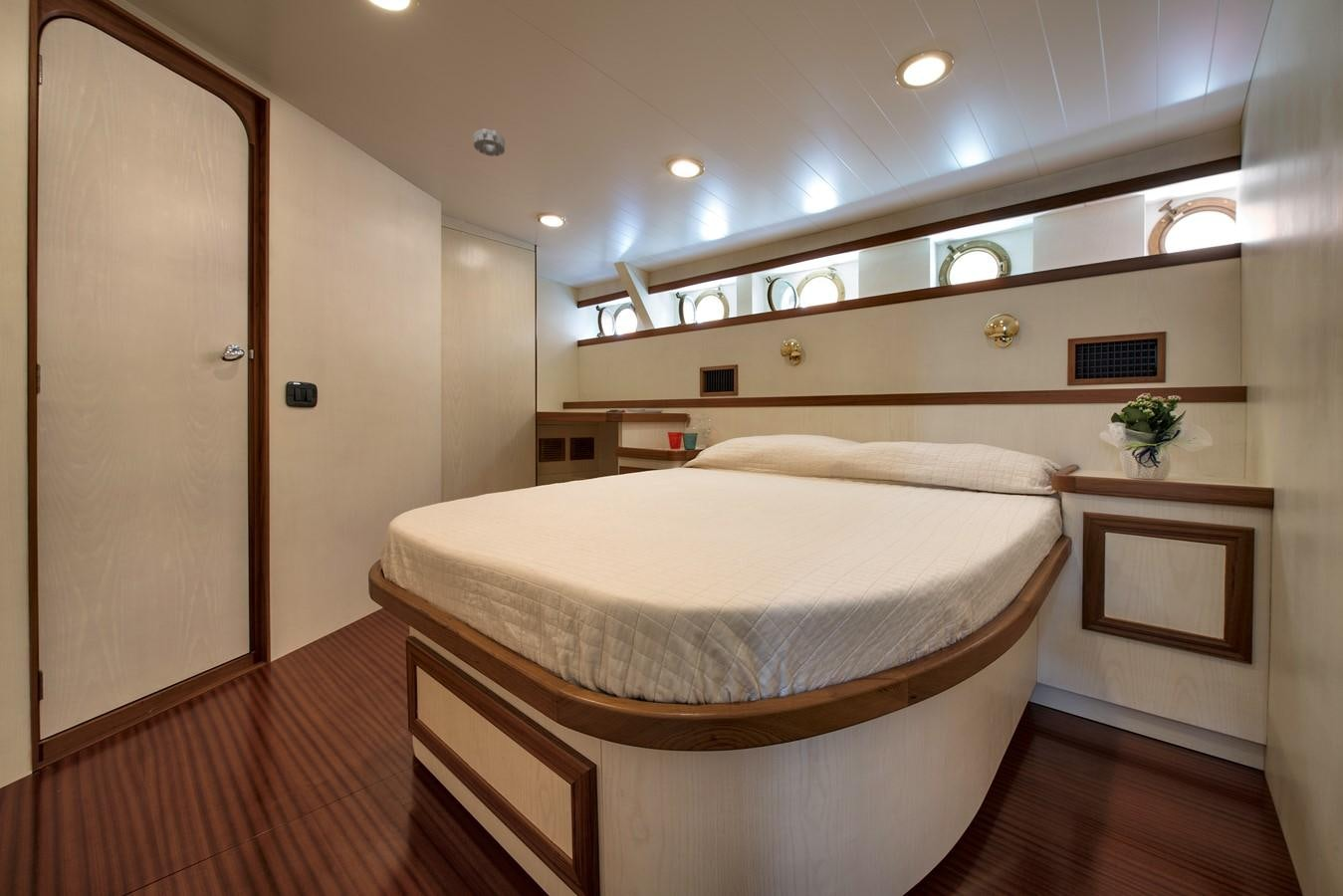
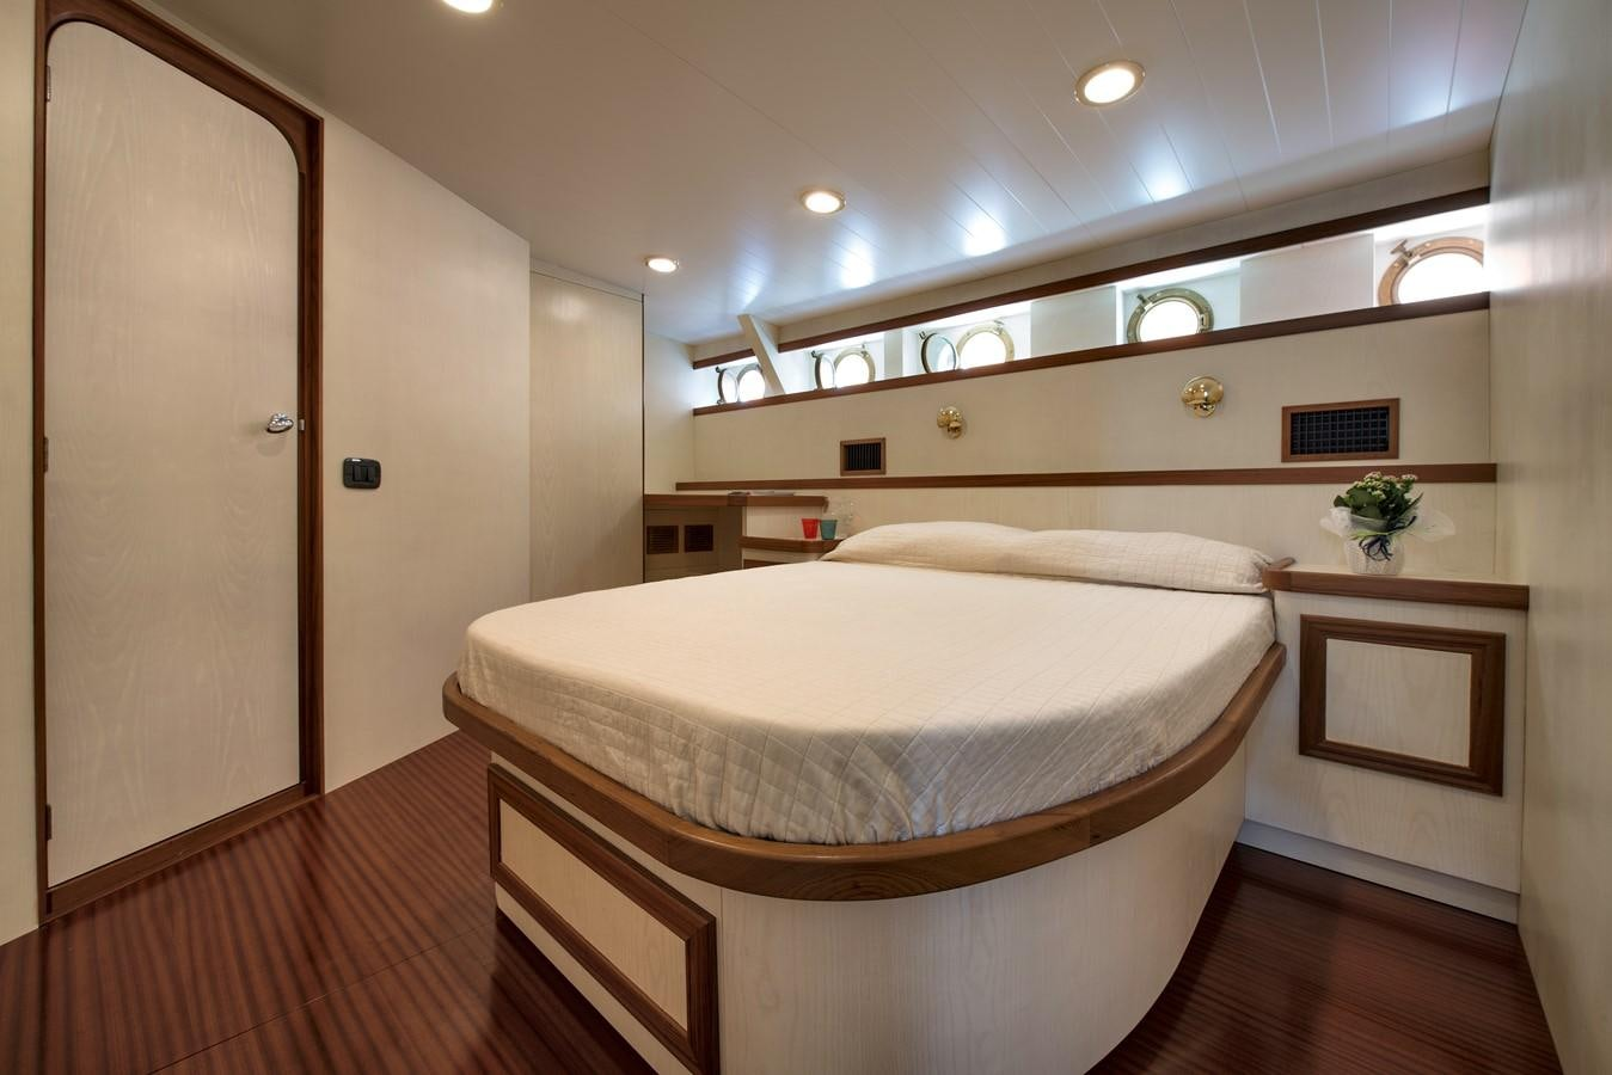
- smoke detector [473,127,506,157]
